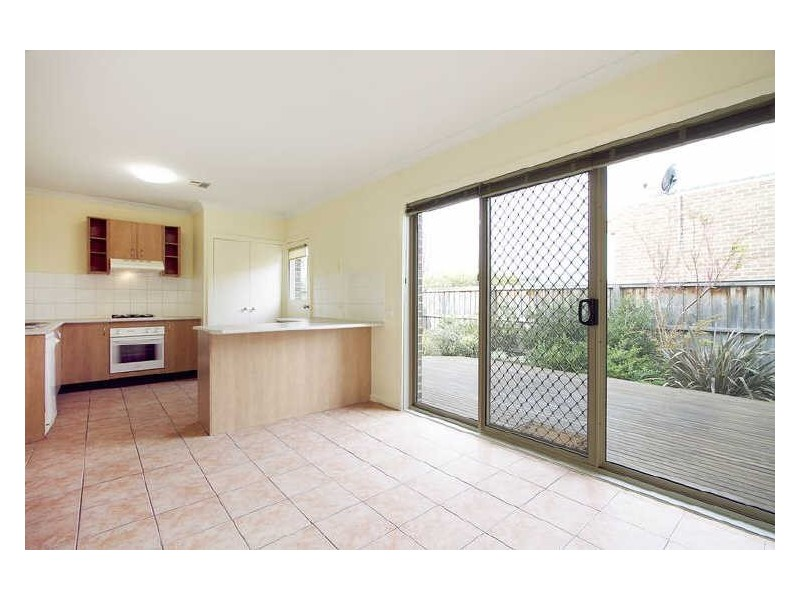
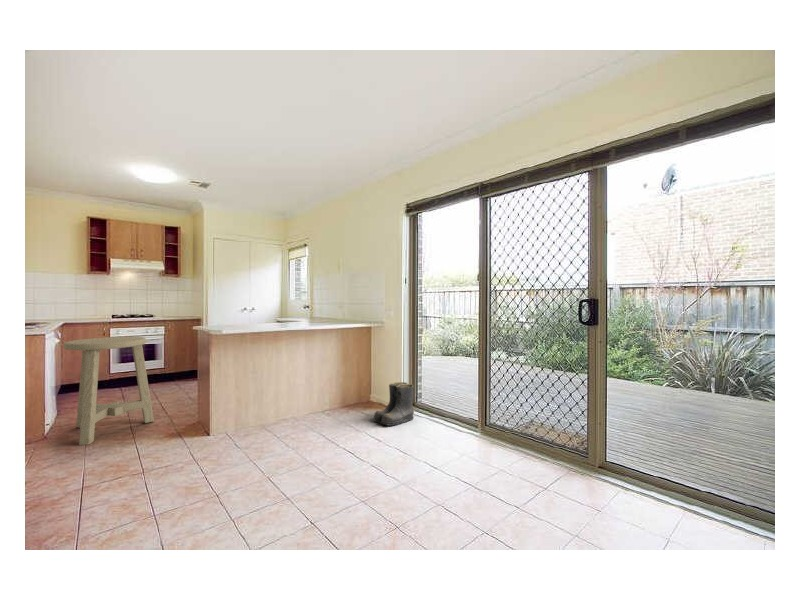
+ stool [62,336,155,446]
+ boots [372,381,416,427]
